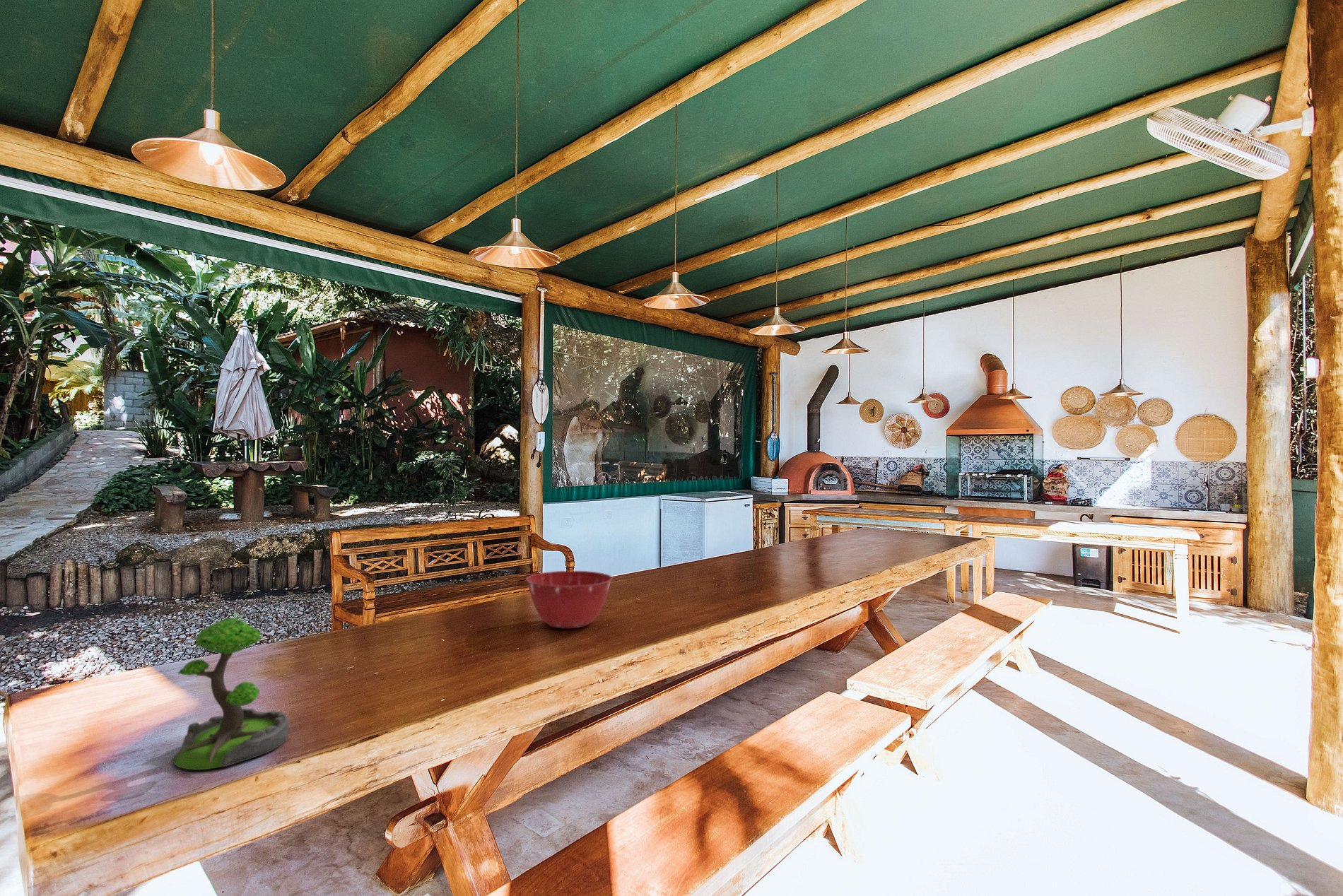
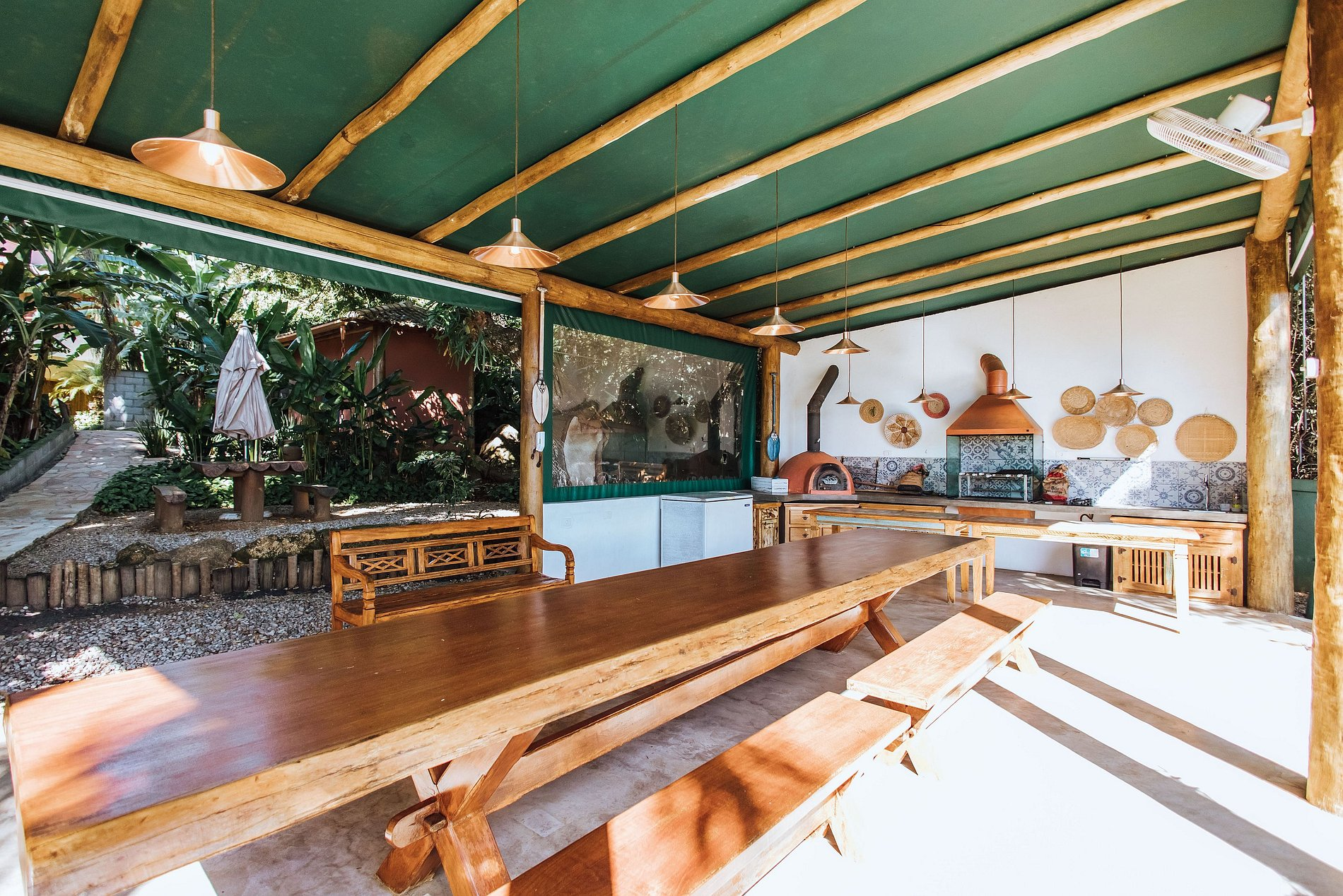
- plant [170,618,289,771]
- mixing bowl [525,570,613,629]
